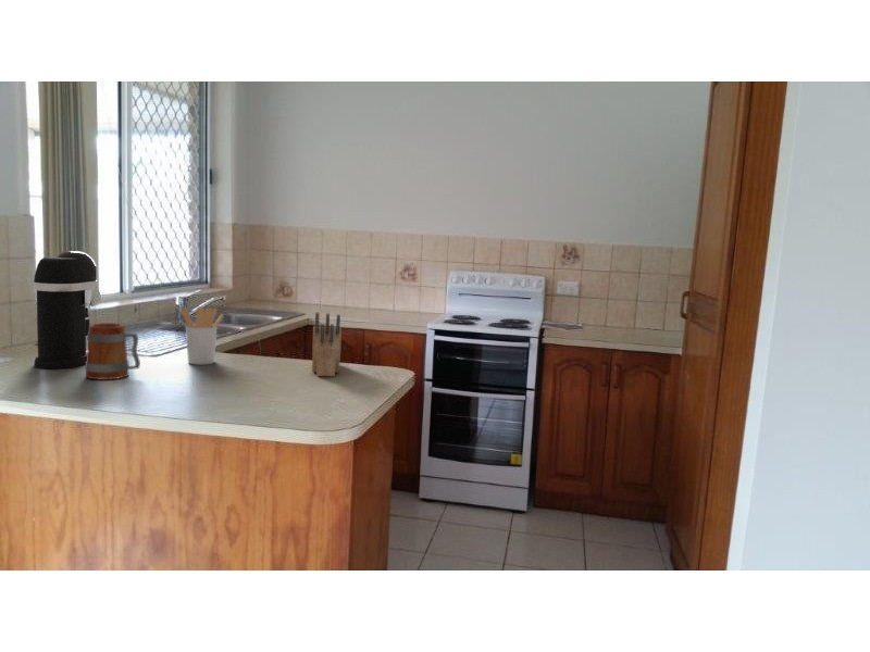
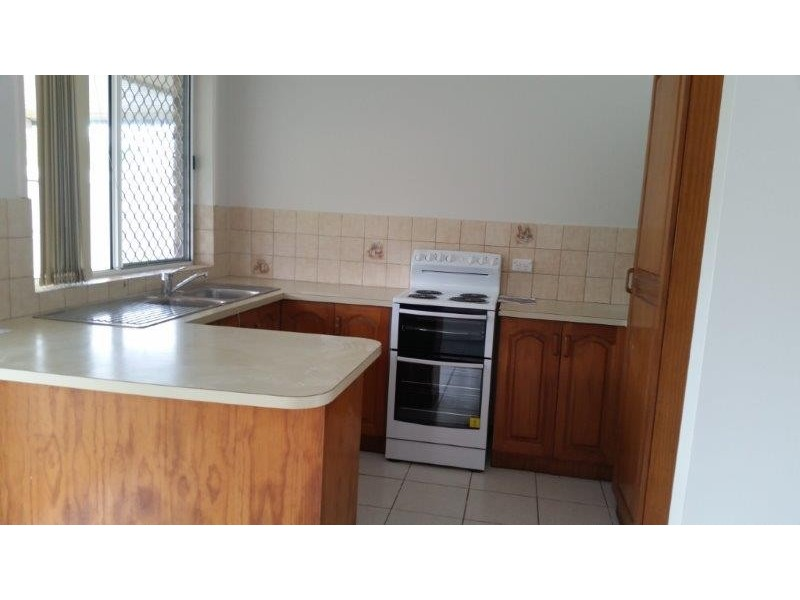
- knife block [311,311,343,377]
- coffee maker [32,250,99,369]
- utensil holder [181,306,224,366]
- mug [84,322,141,380]
